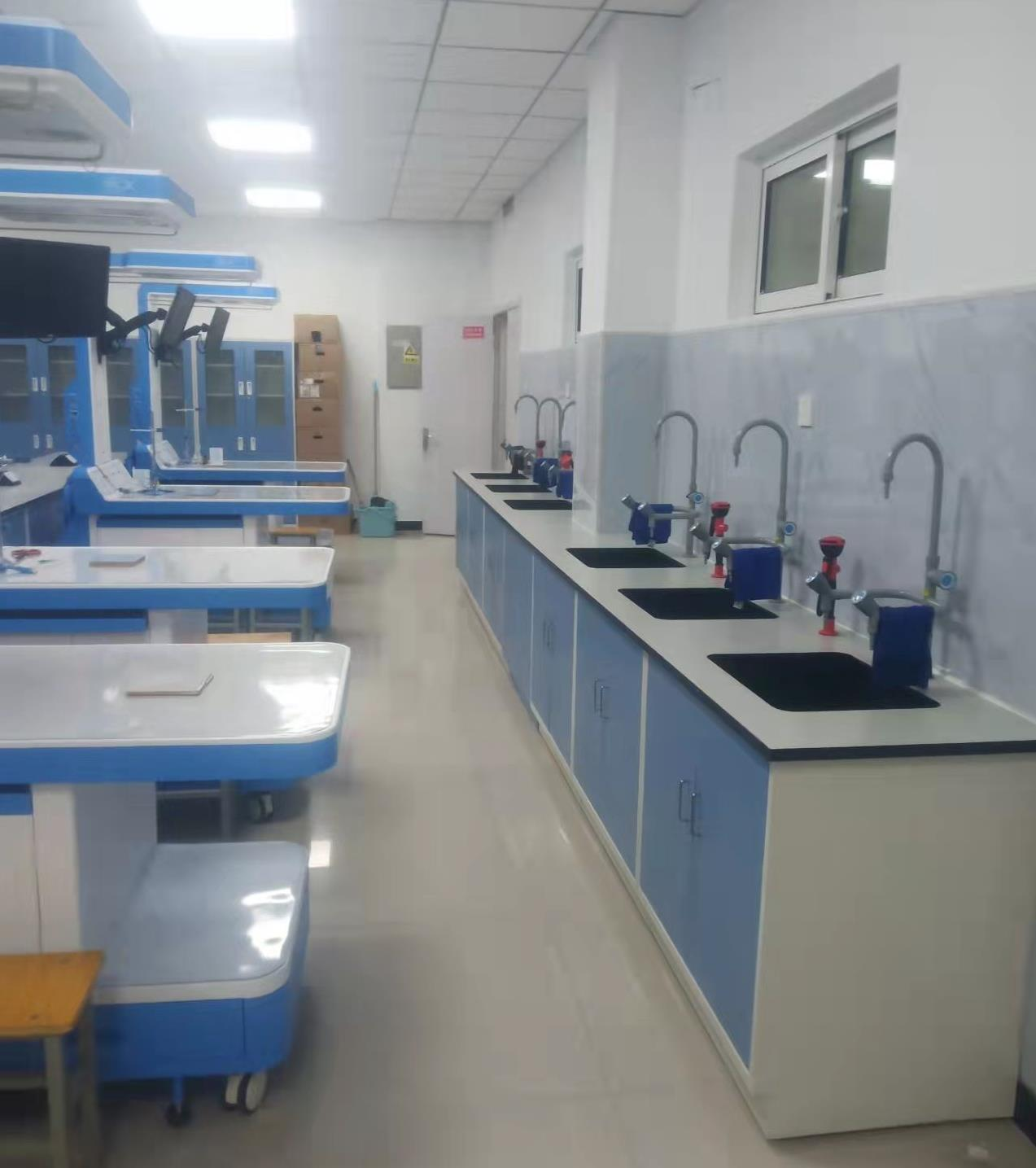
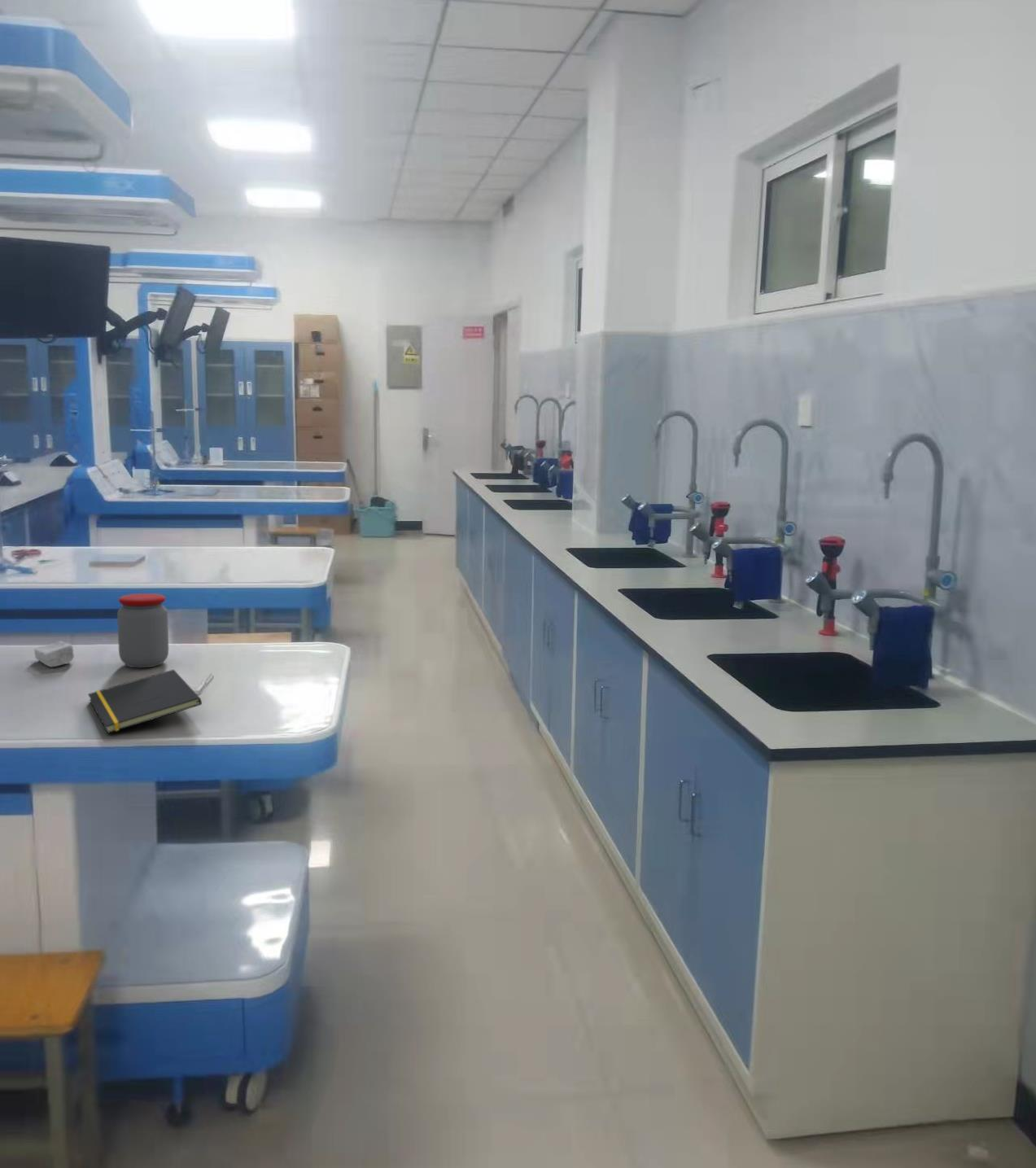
+ notepad [87,669,203,734]
+ soap bar [33,641,75,668]
+ jar [116,593,169,668]
